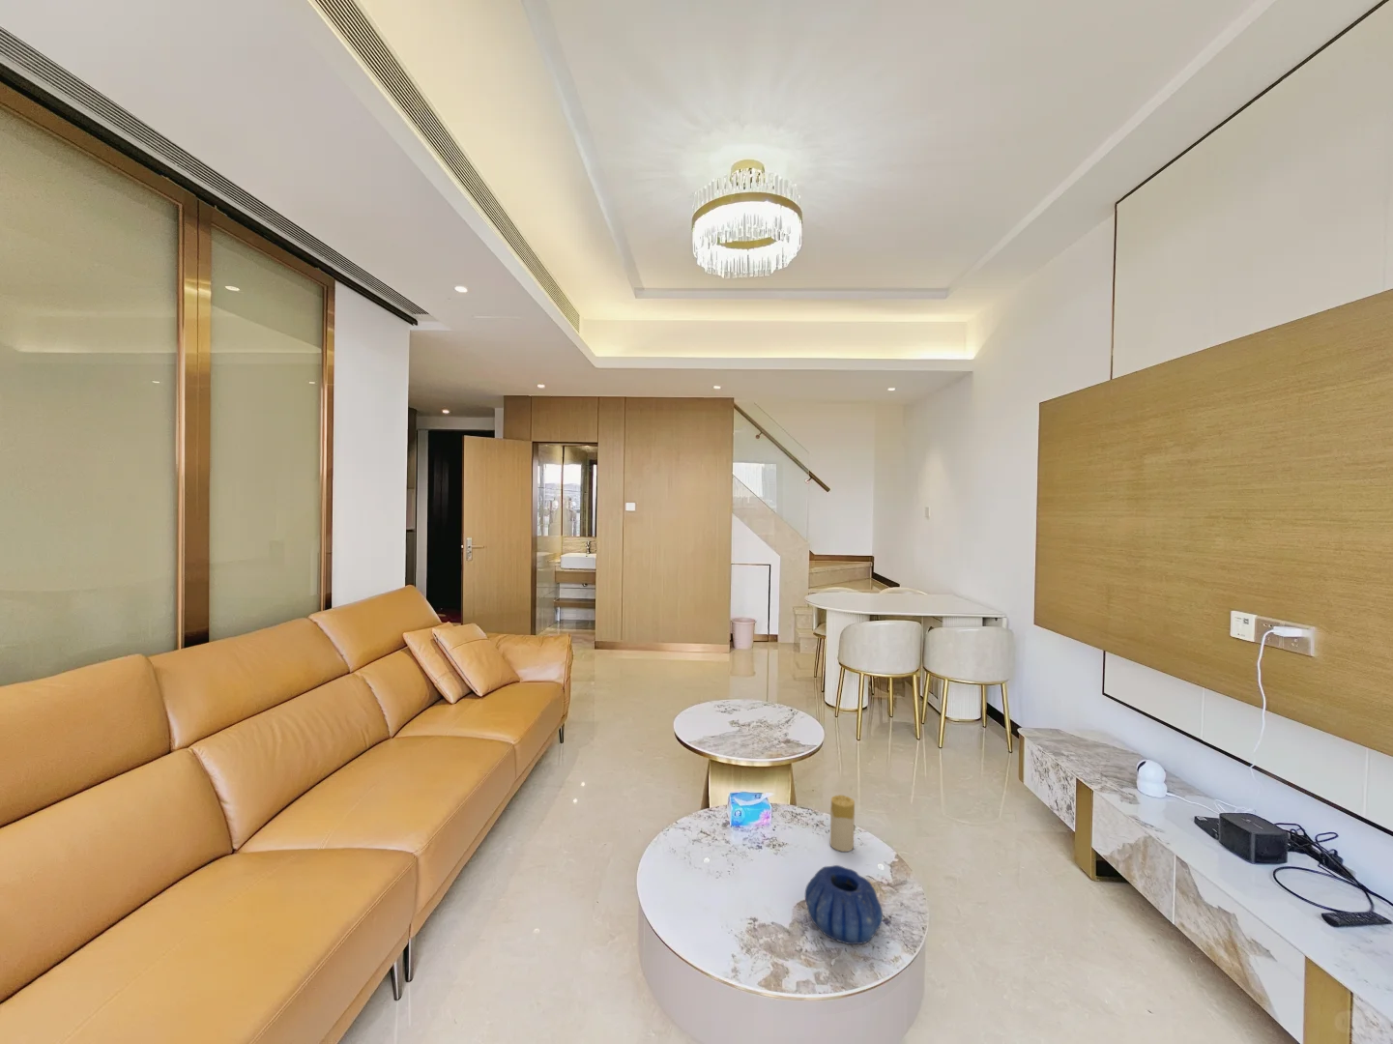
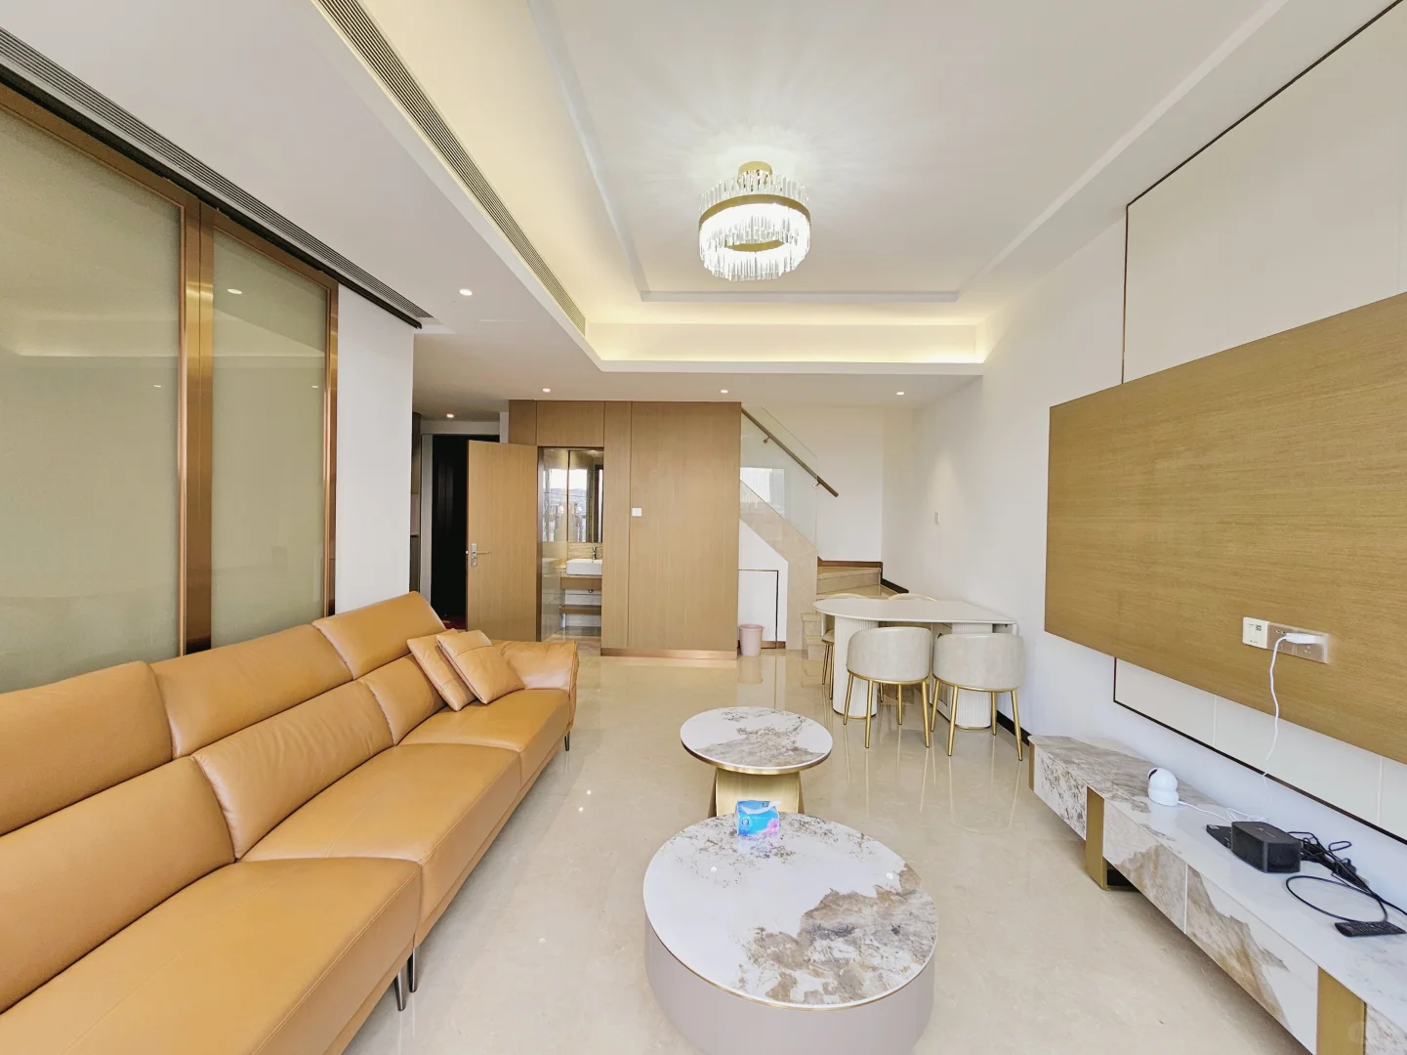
- candle [829,794,856,852]
- decorative bowl [804,864,884,945]
